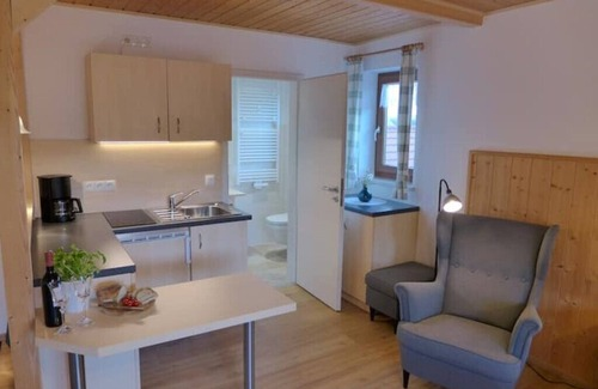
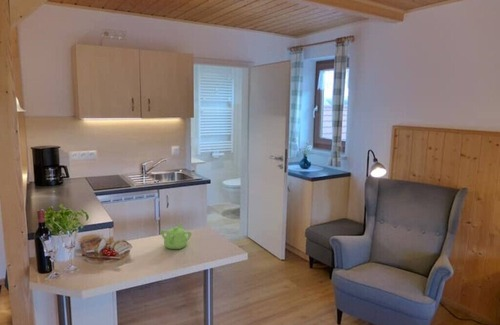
+ teapot [160,222,193,250]
